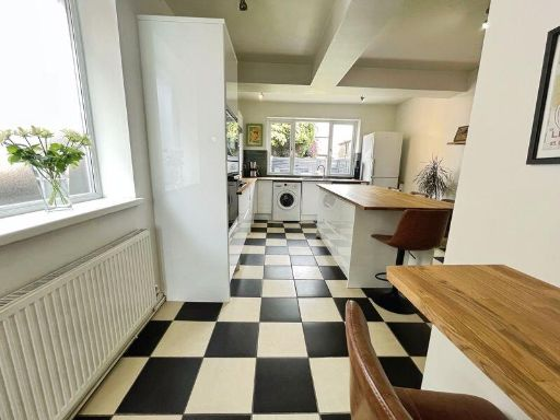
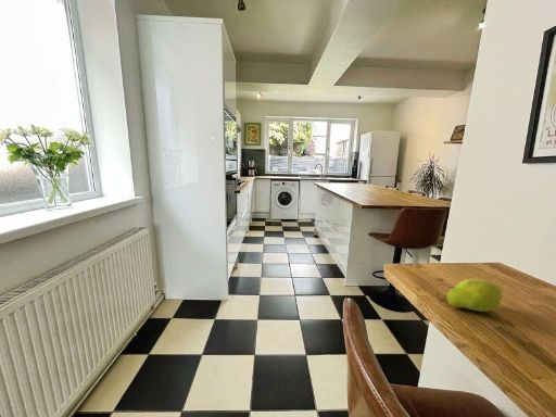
+ fruit [435,278,503,313]
